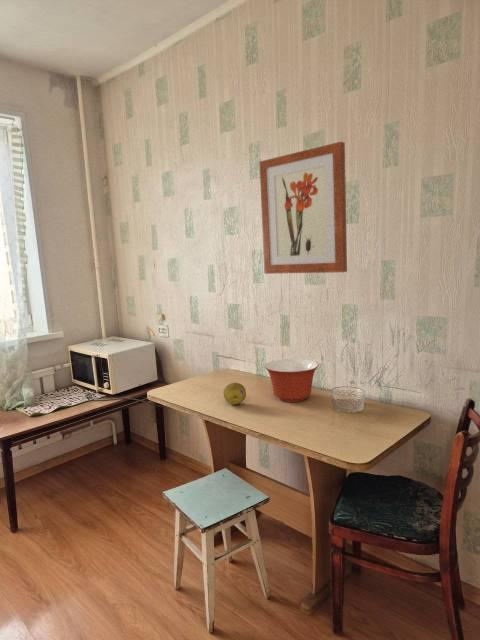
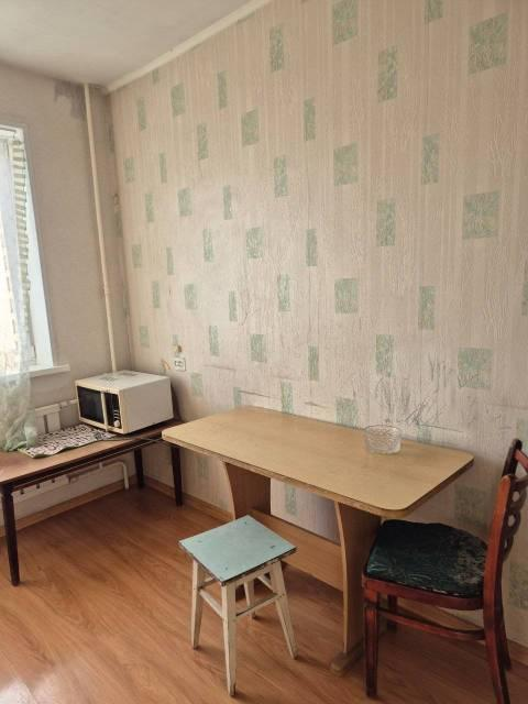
- mixing bowl [263,358,319,403]
- wall art [258,141,348,275]
- fruit [222,382,247,406]
